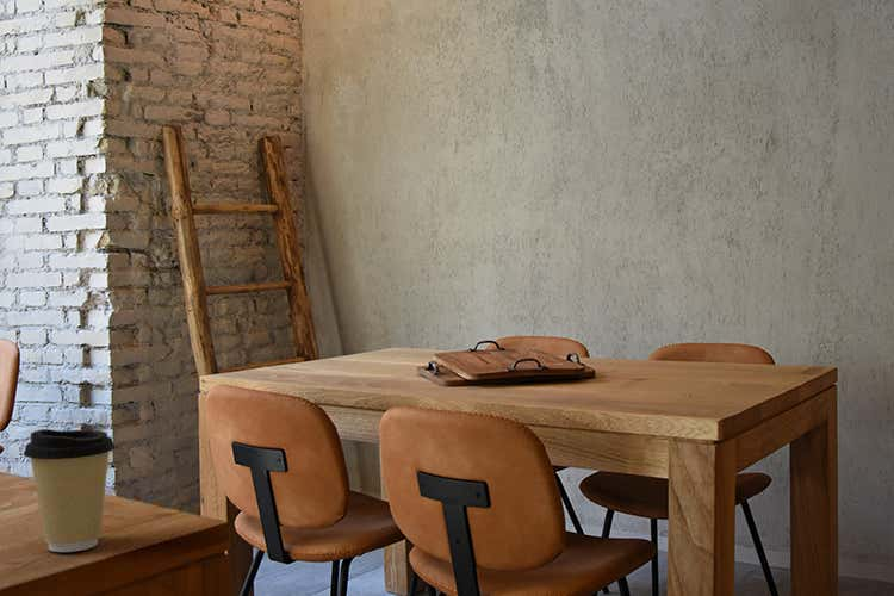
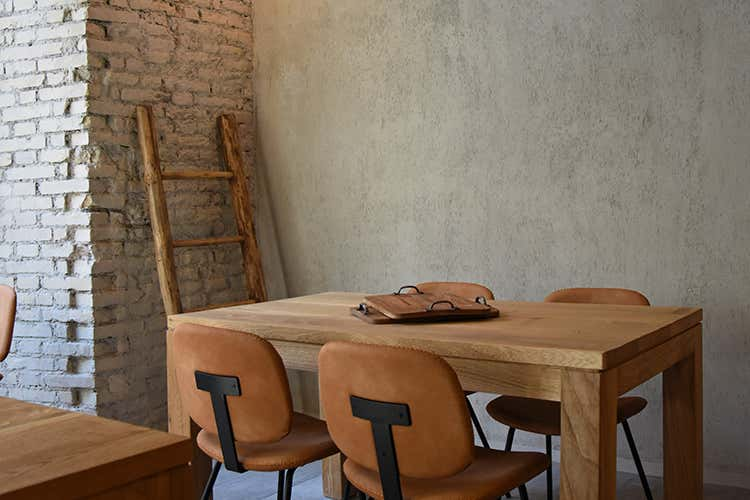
- coffee cup [23,428,117,553]
